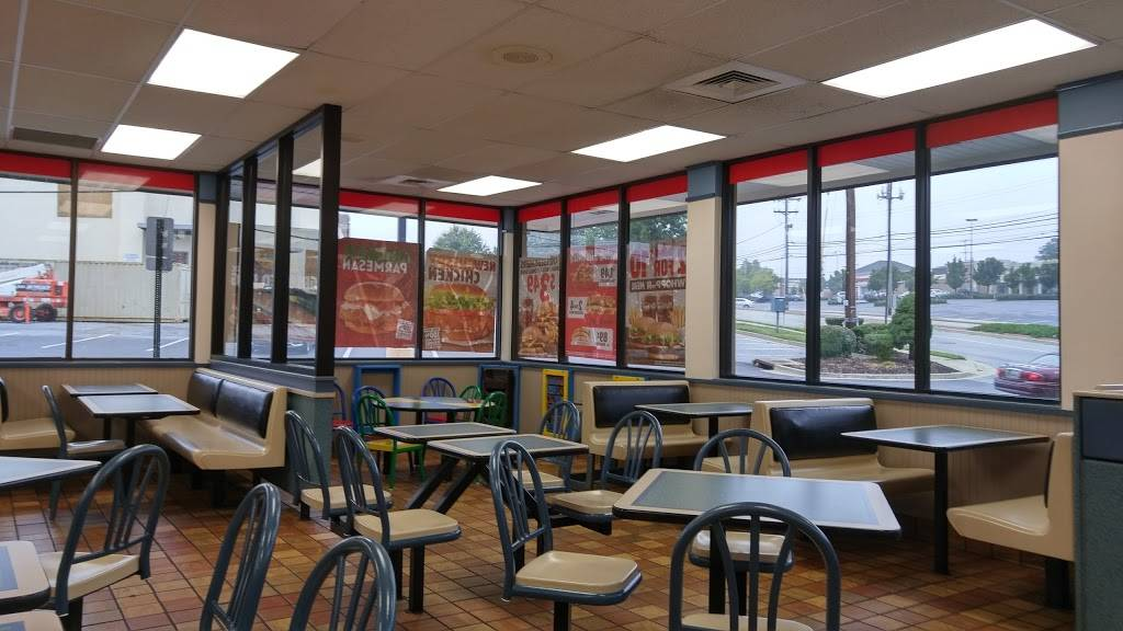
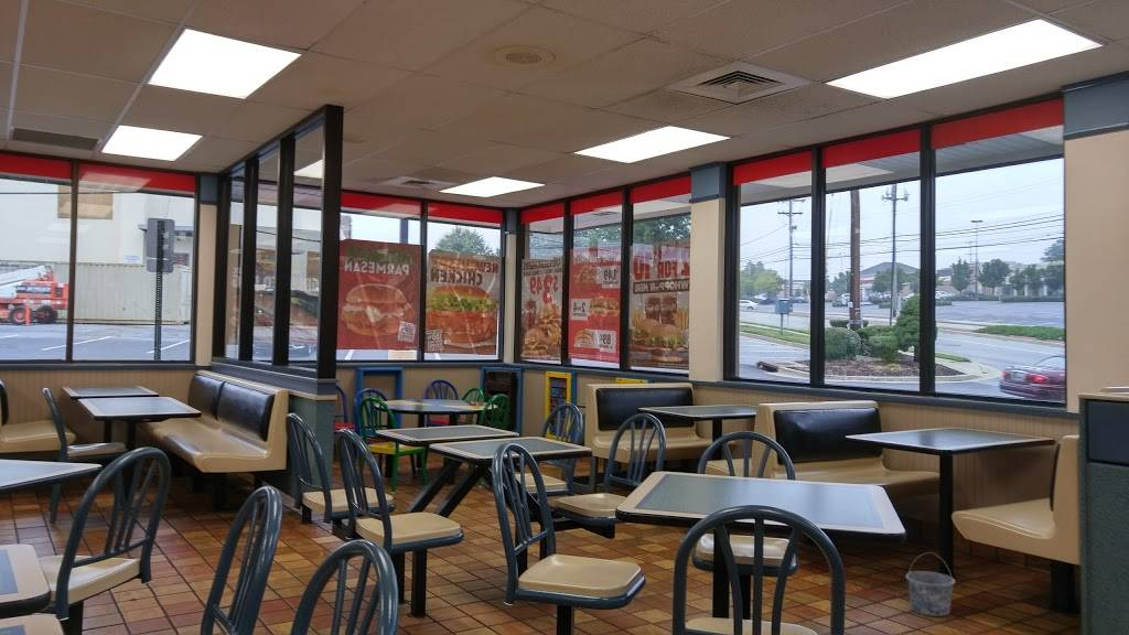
+ bucket [905,551,956,617]
